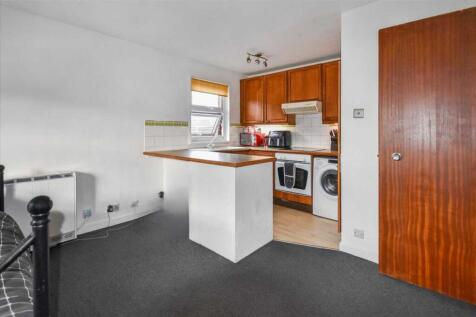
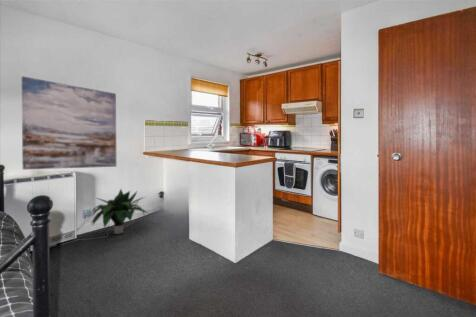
+ wall art [21,75,118,170]
+ potted plant [89,188,149,235]
